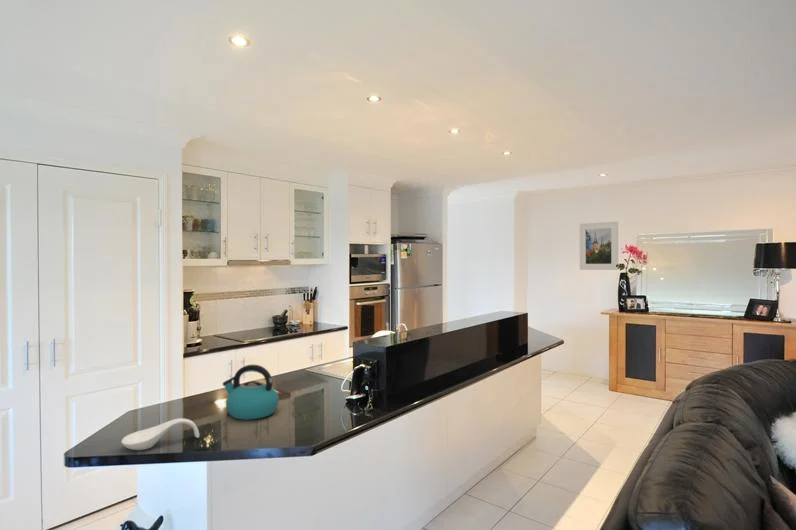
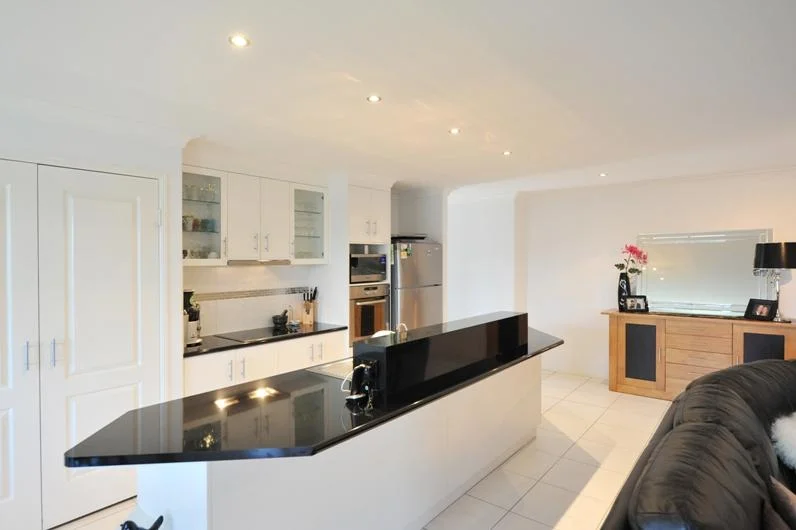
- spoon rest [120,417,200,451]
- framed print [579,221,619,271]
- kettle [222,364,280,421]
